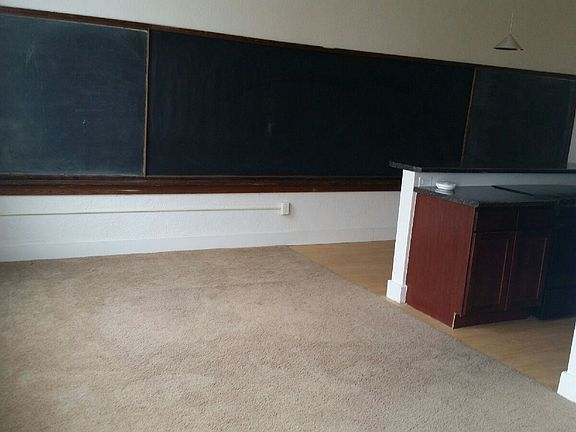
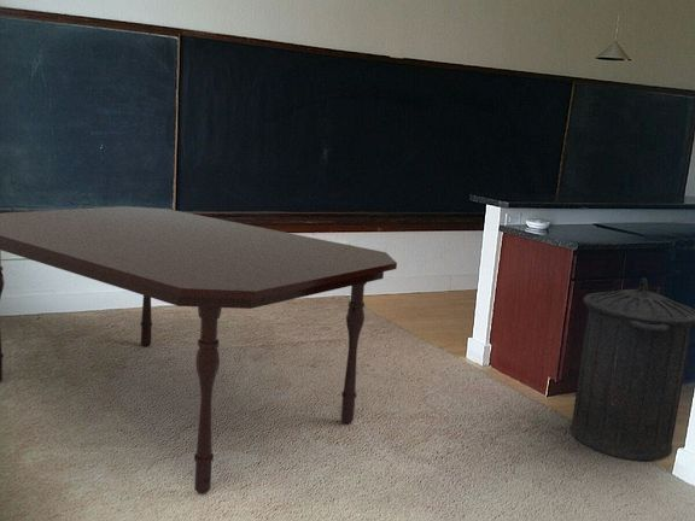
+ dining table [0,205,398,496]
+ trash can [568,276,695,462]
